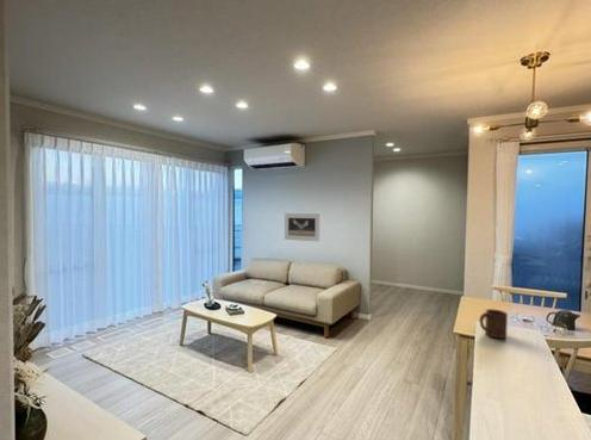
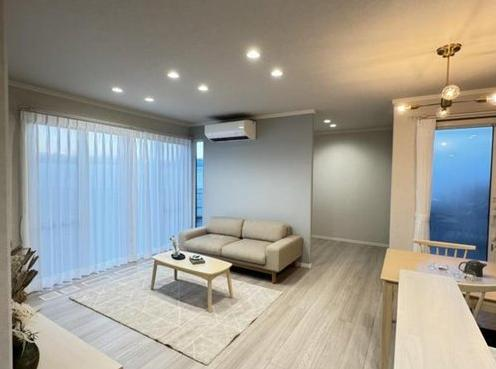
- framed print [284,212,321,243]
- cup [478,308,509,340]
